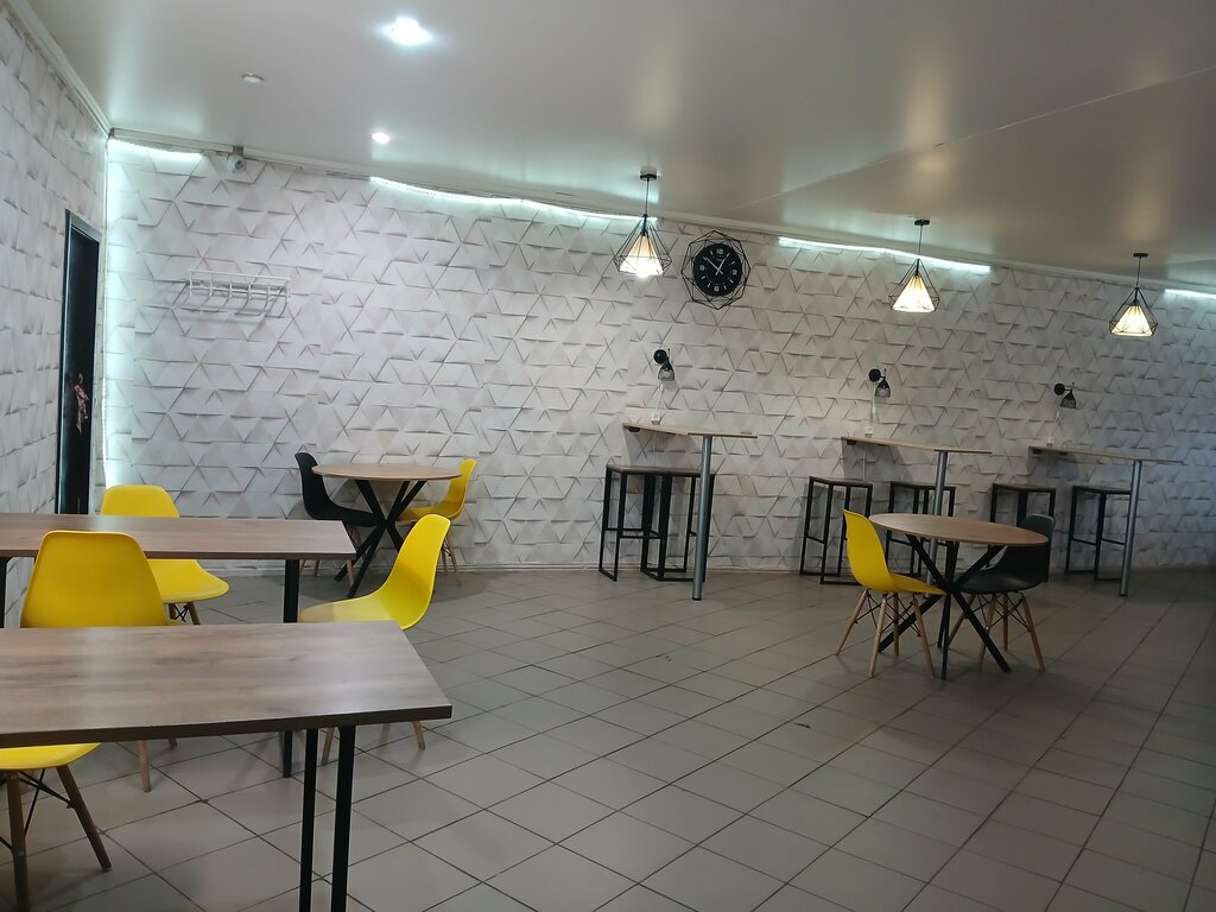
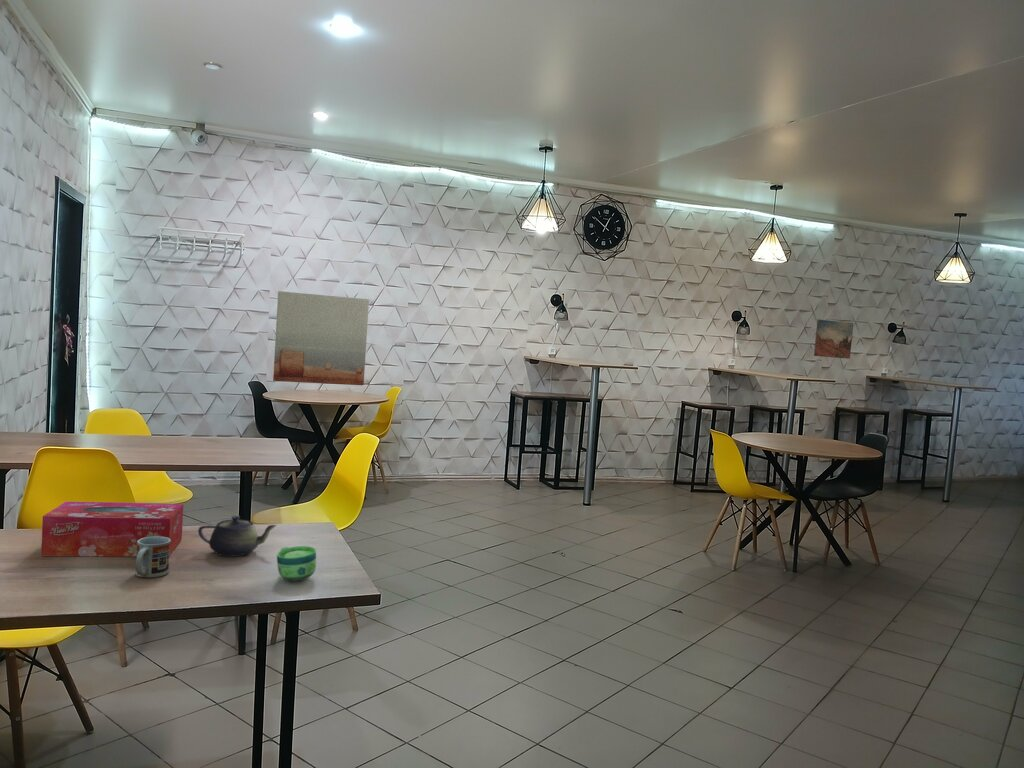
+ teapot [197,515,278,558]
+ cup [135,536,171,579]
+ cup [276,545,317,582]
+ tissue box [40,501,184,558]
+ wall art [813,319,855,360]
+ wall art [272,290,370,386]
